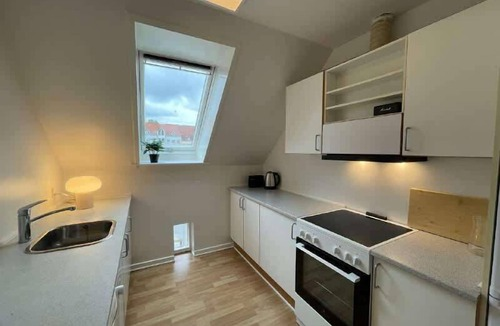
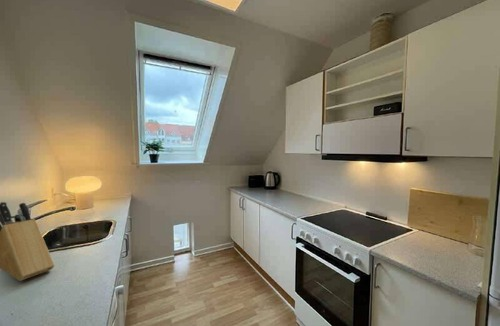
+ knife block [0,201,55,282]
